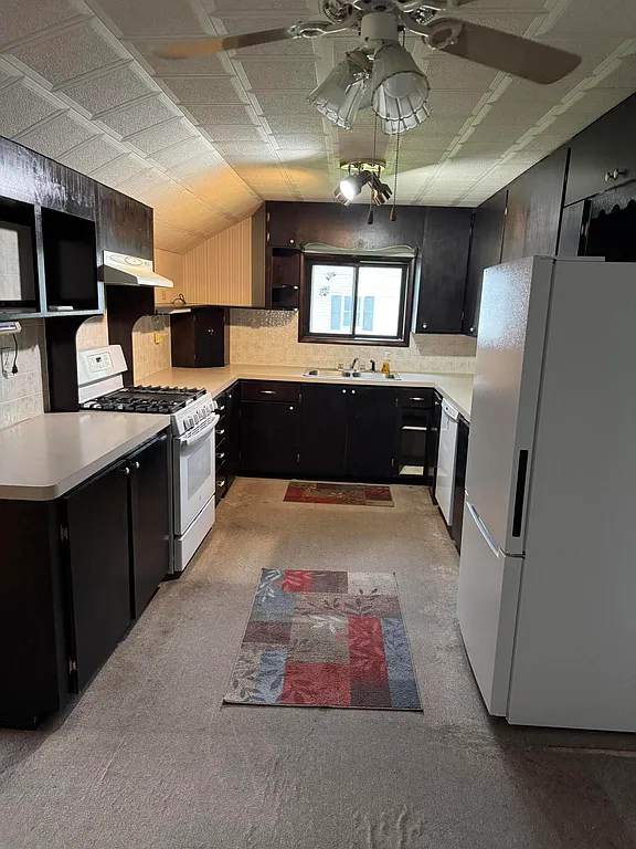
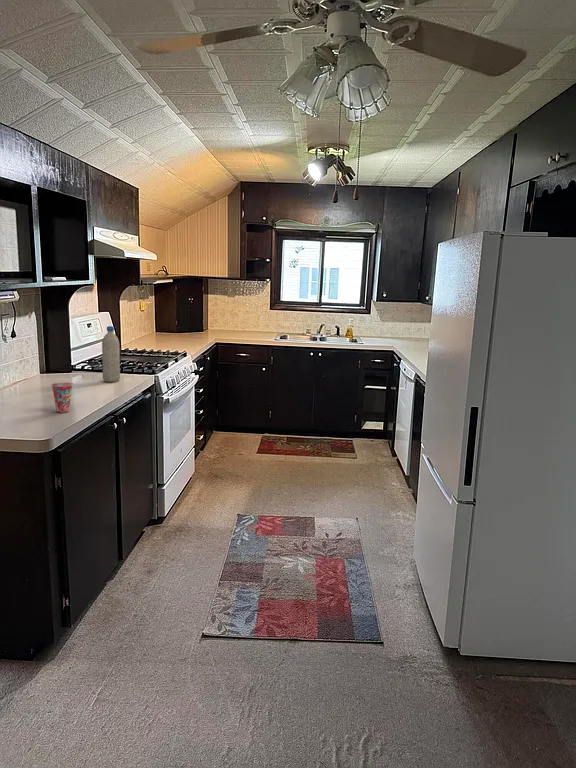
+ cup [51,382,74,413]
+ water bottle [101,325,121,383]
